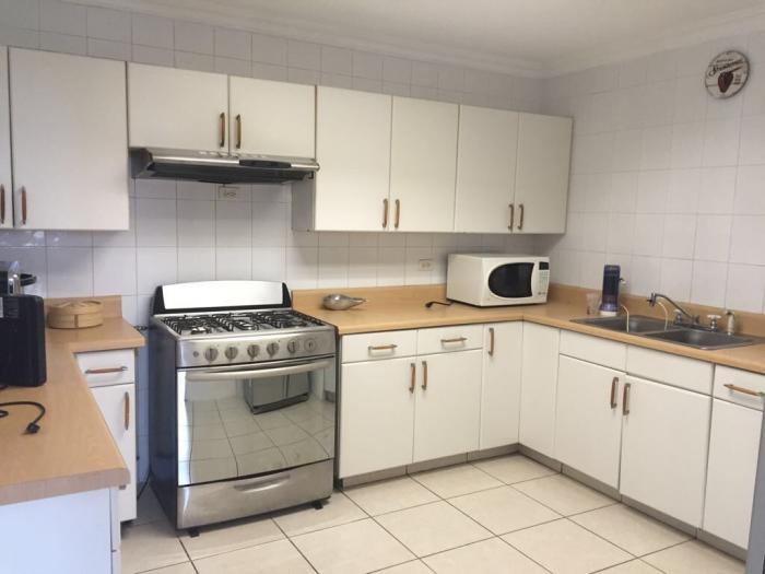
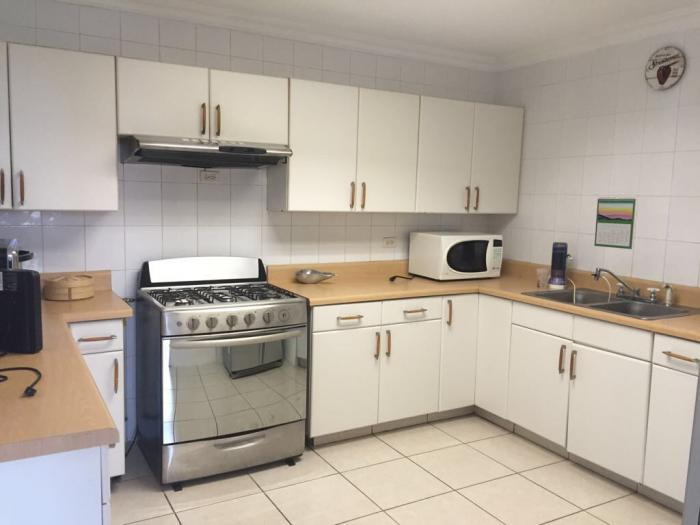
+ calendar [593,196,637,250]
